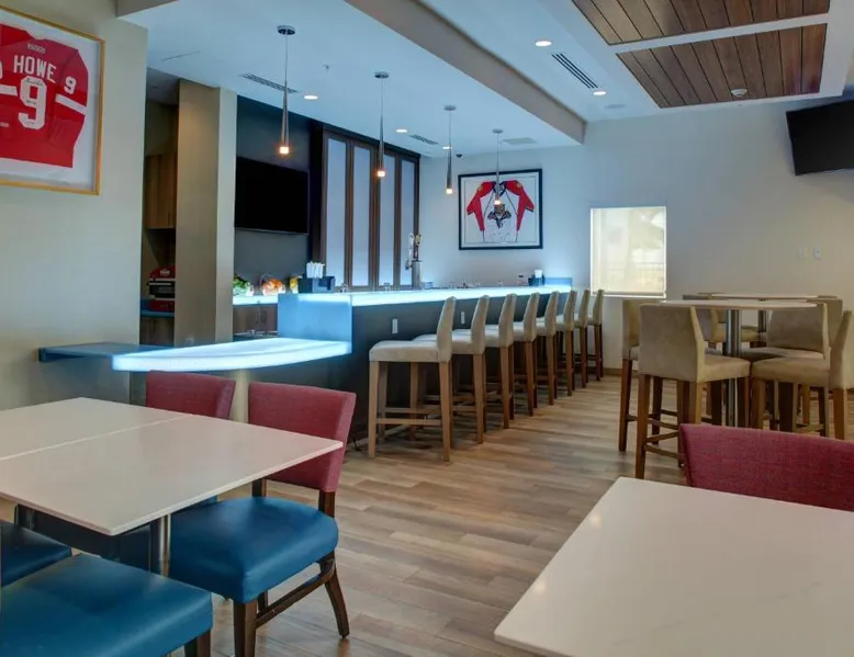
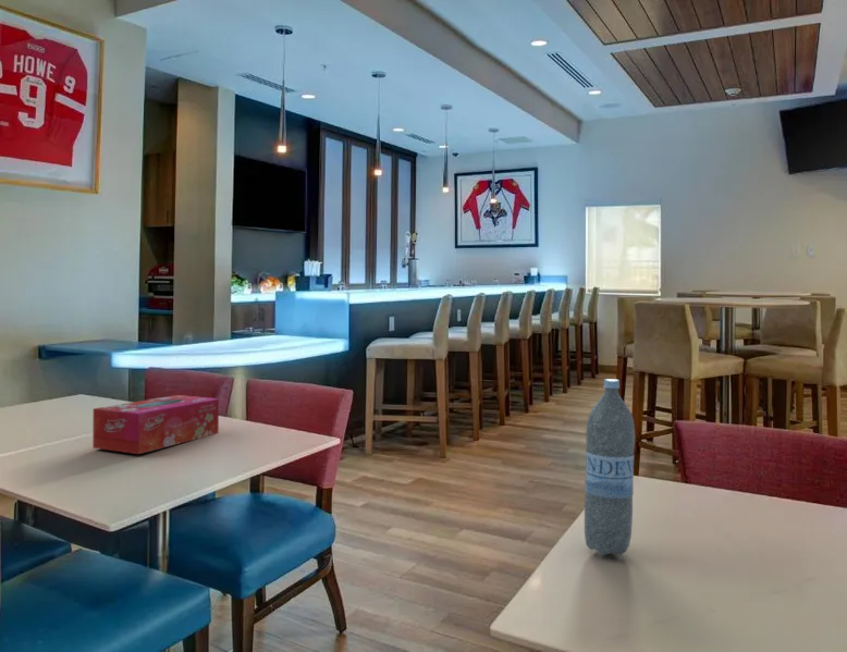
+ water bottle [584,378,636,556]
+ tissue box [91,394,220,455]
